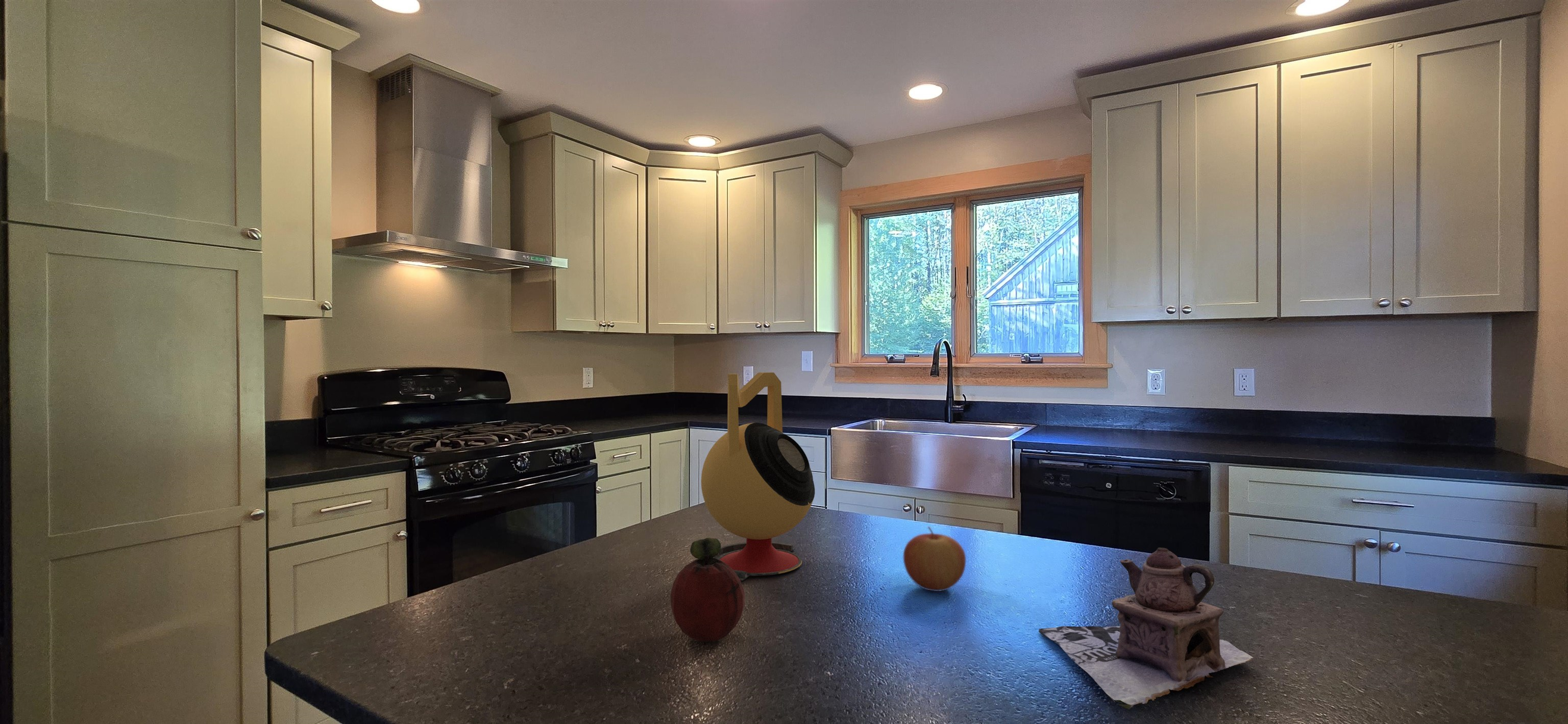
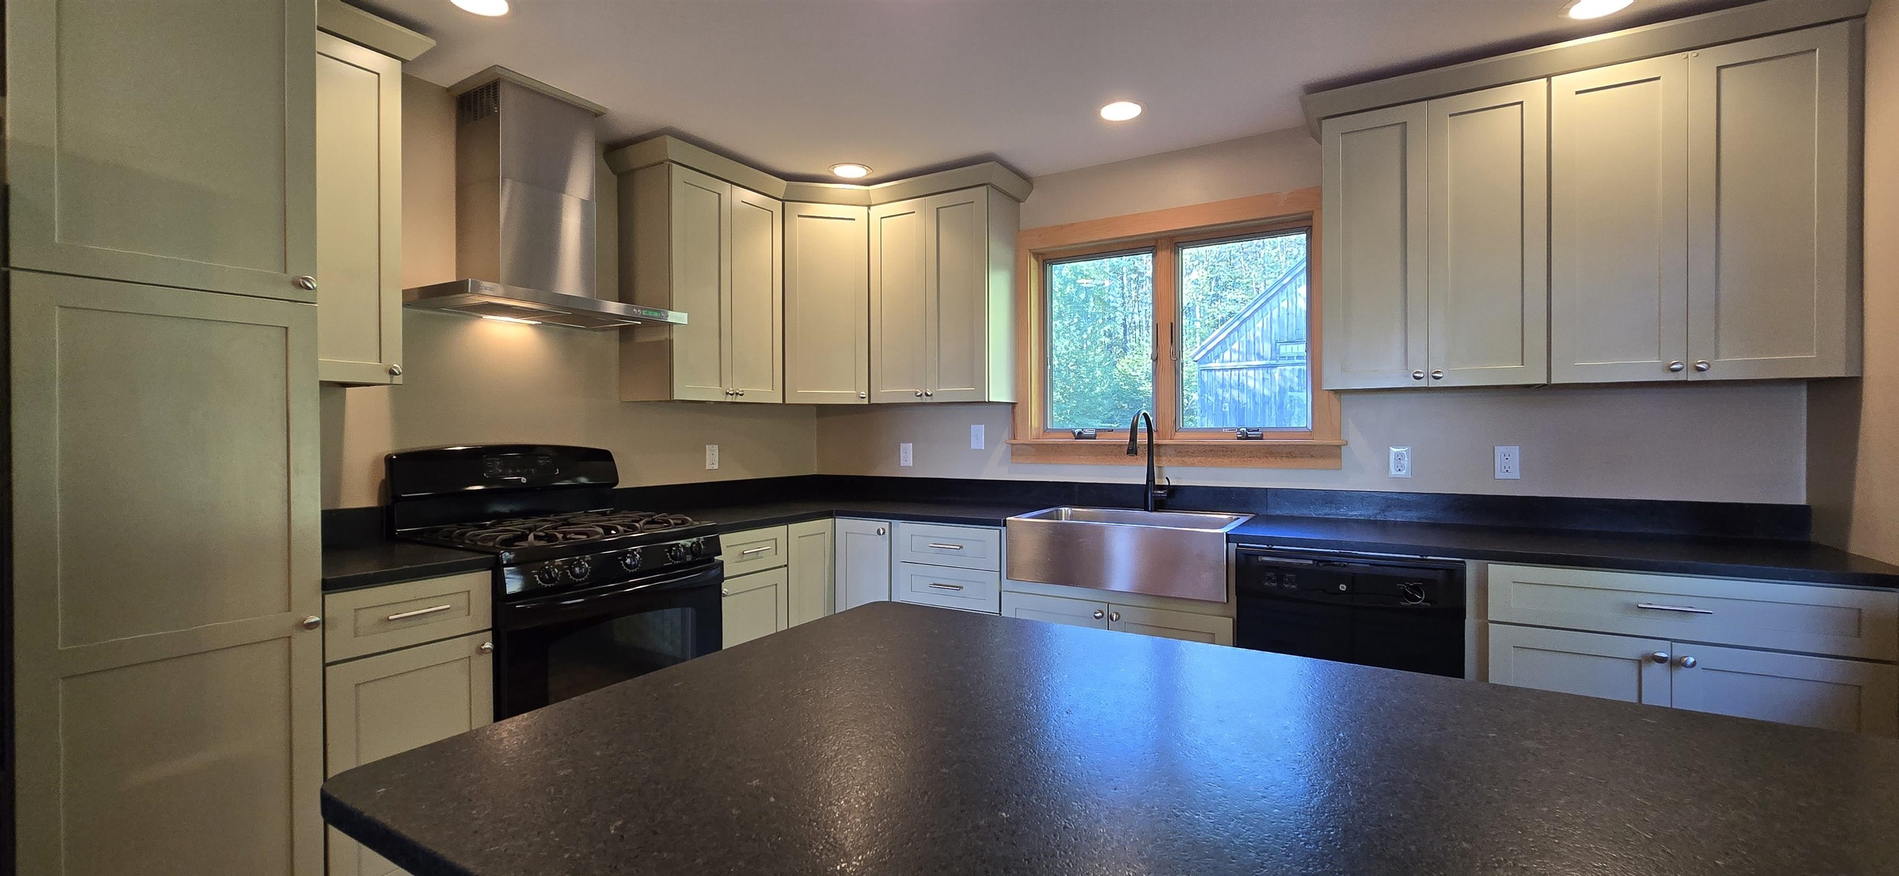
- teapot [1038,547,1256,710]
- fruit [670,537,745,642]
- apple [902,526,966,592]
- kettle [701,372,815,582]
